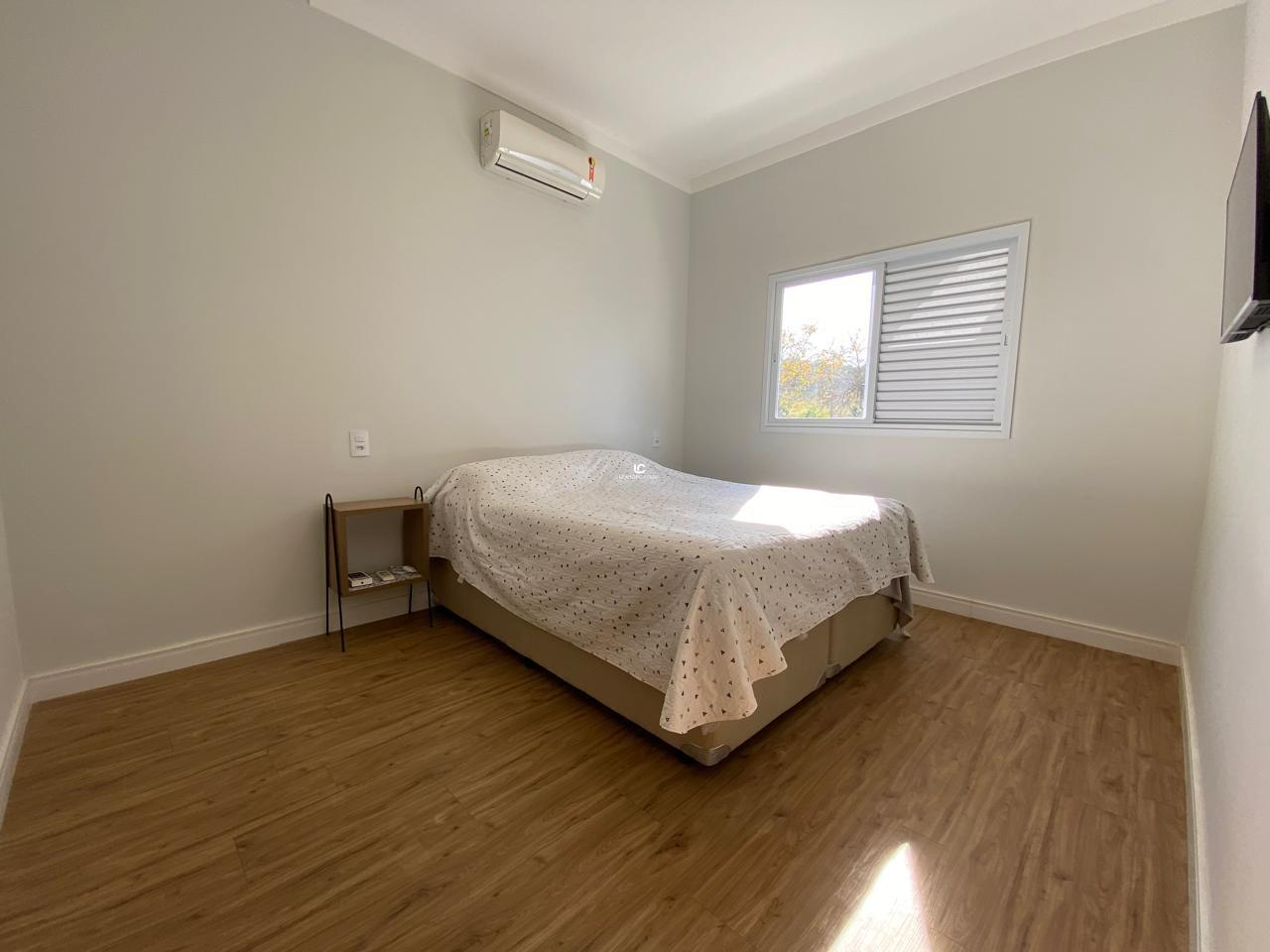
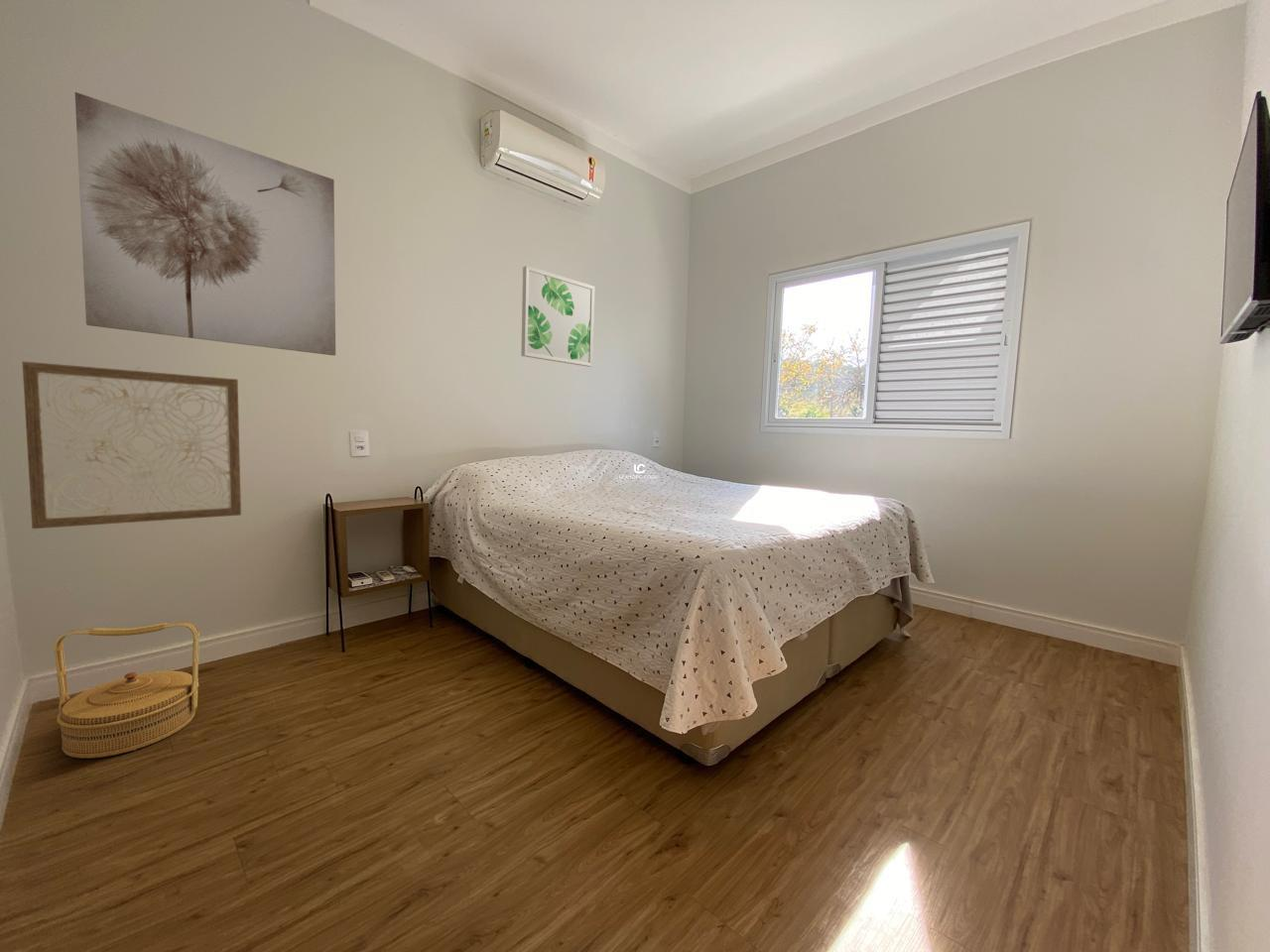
+ basket [53,621,200,760]
+ wall art [74,91,336,357]
+ wall art [520,265,595,368]
+ wall art [22,361,242,530]
